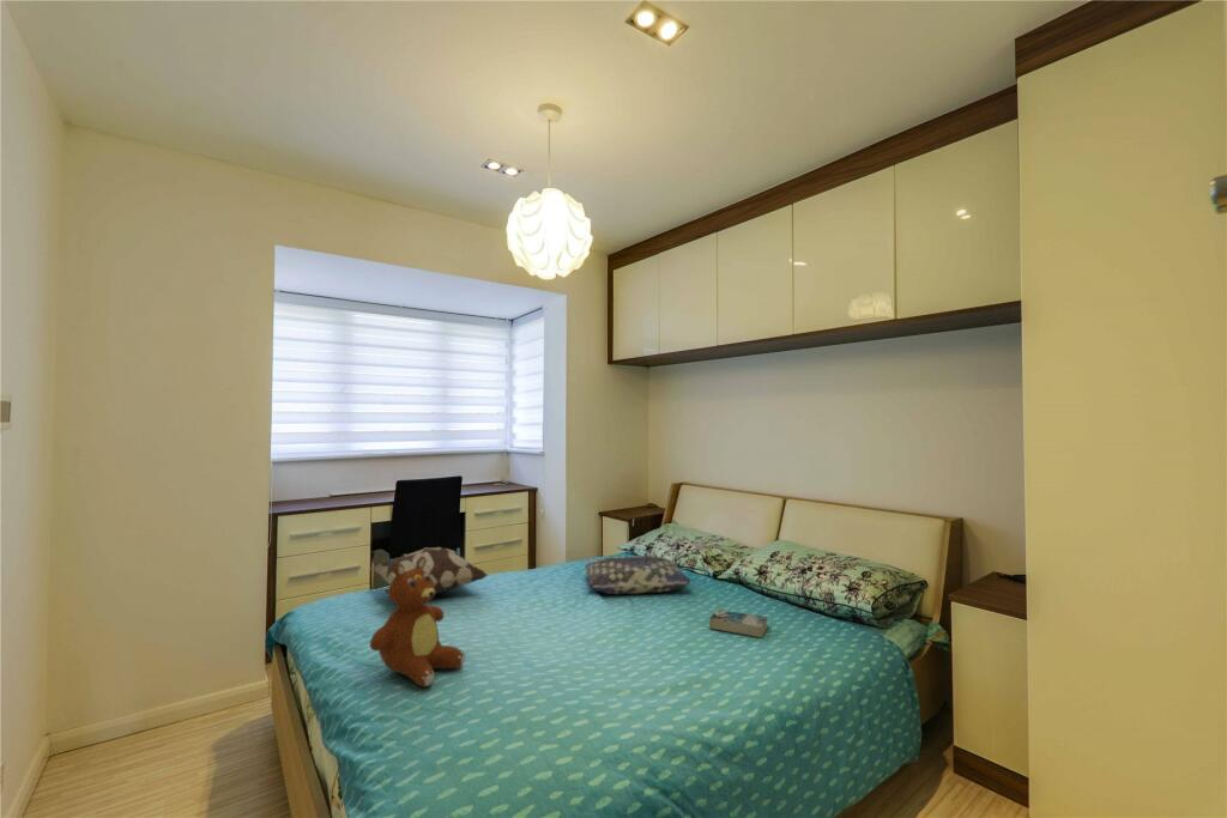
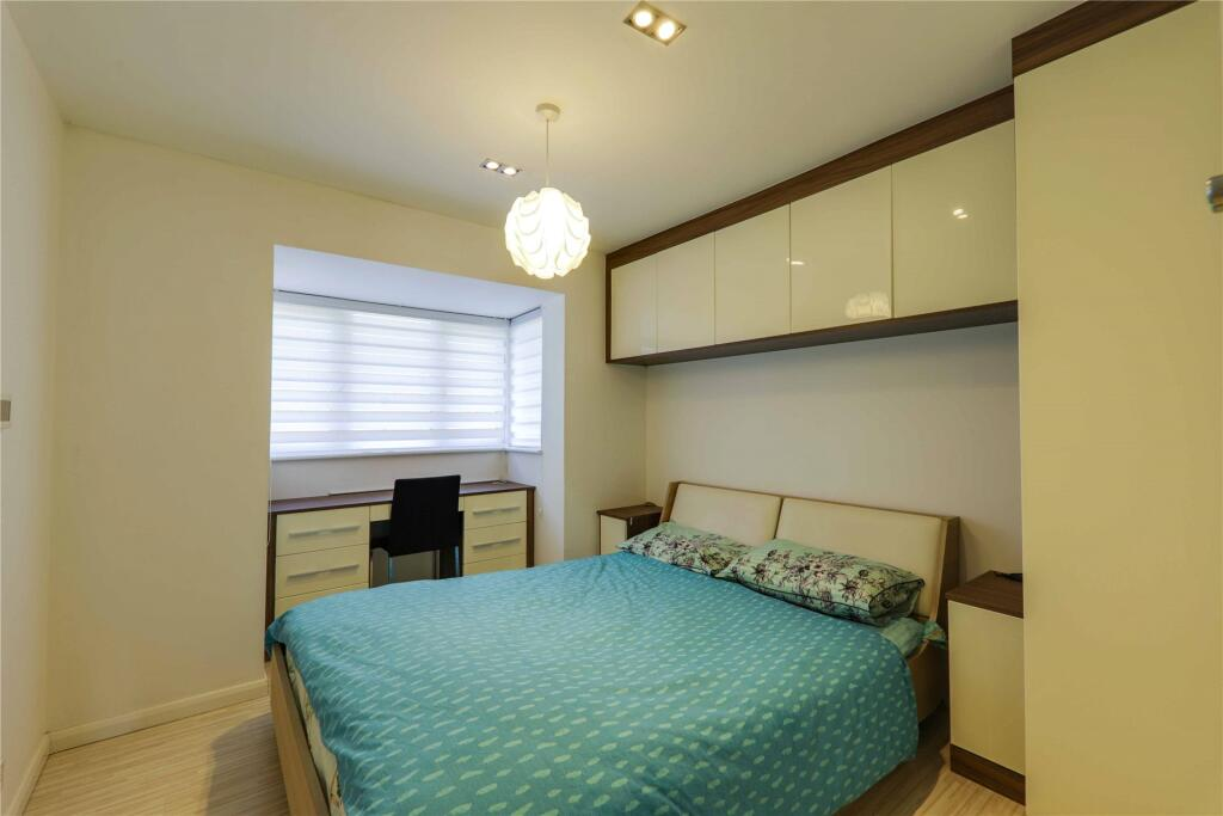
- decorative pillow [370,546,489,595]
- cushion [584,555,693,595]
- book [708,608,768,640]
- teddy bear [369,557,466,689]
